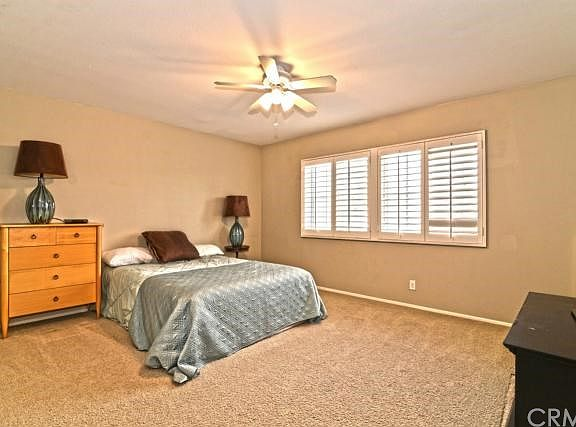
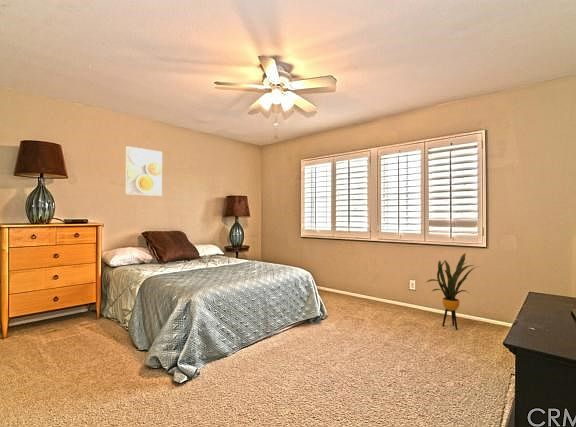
+ house plant [426,252,480,331]
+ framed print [124,145,163,197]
